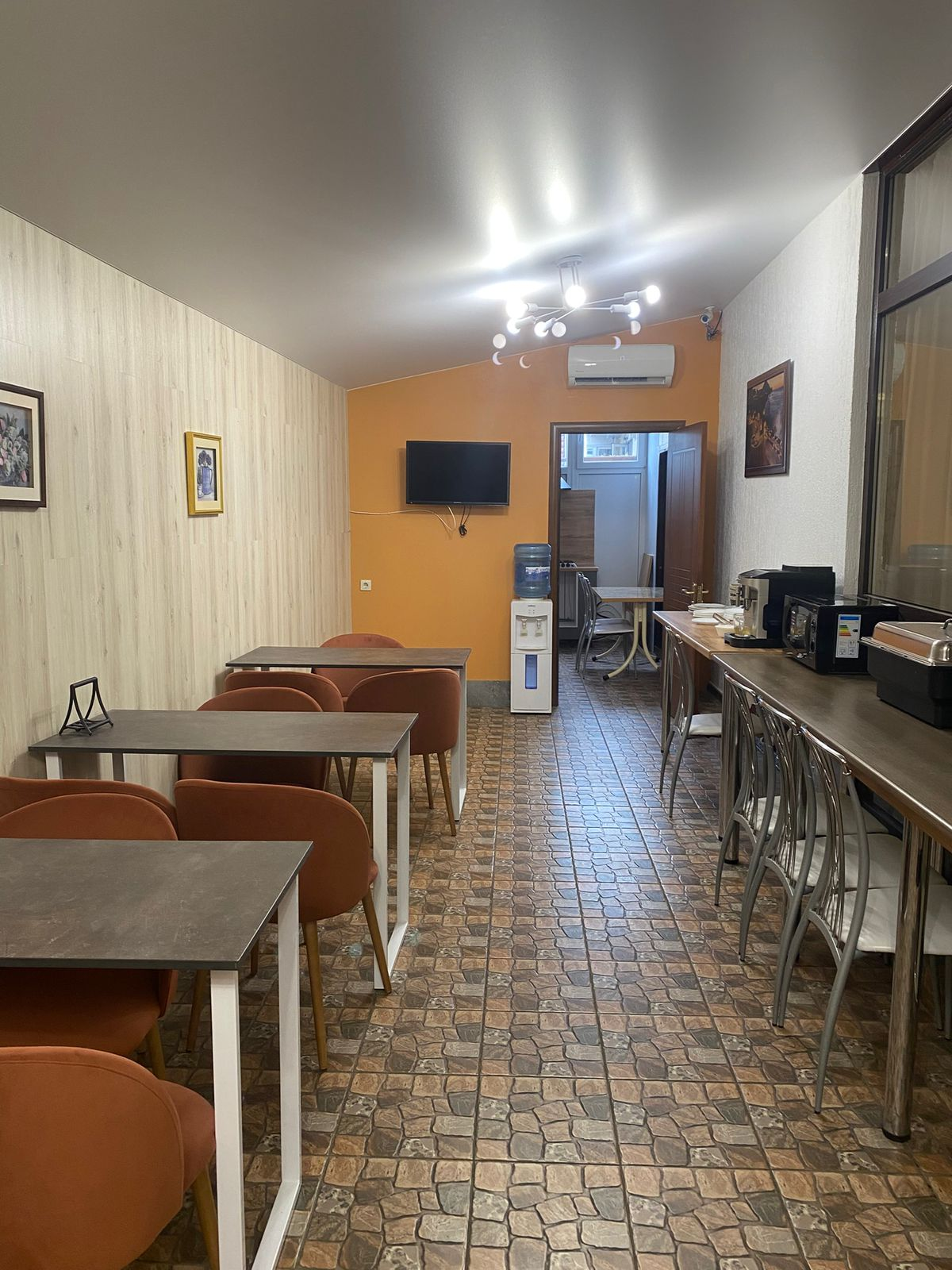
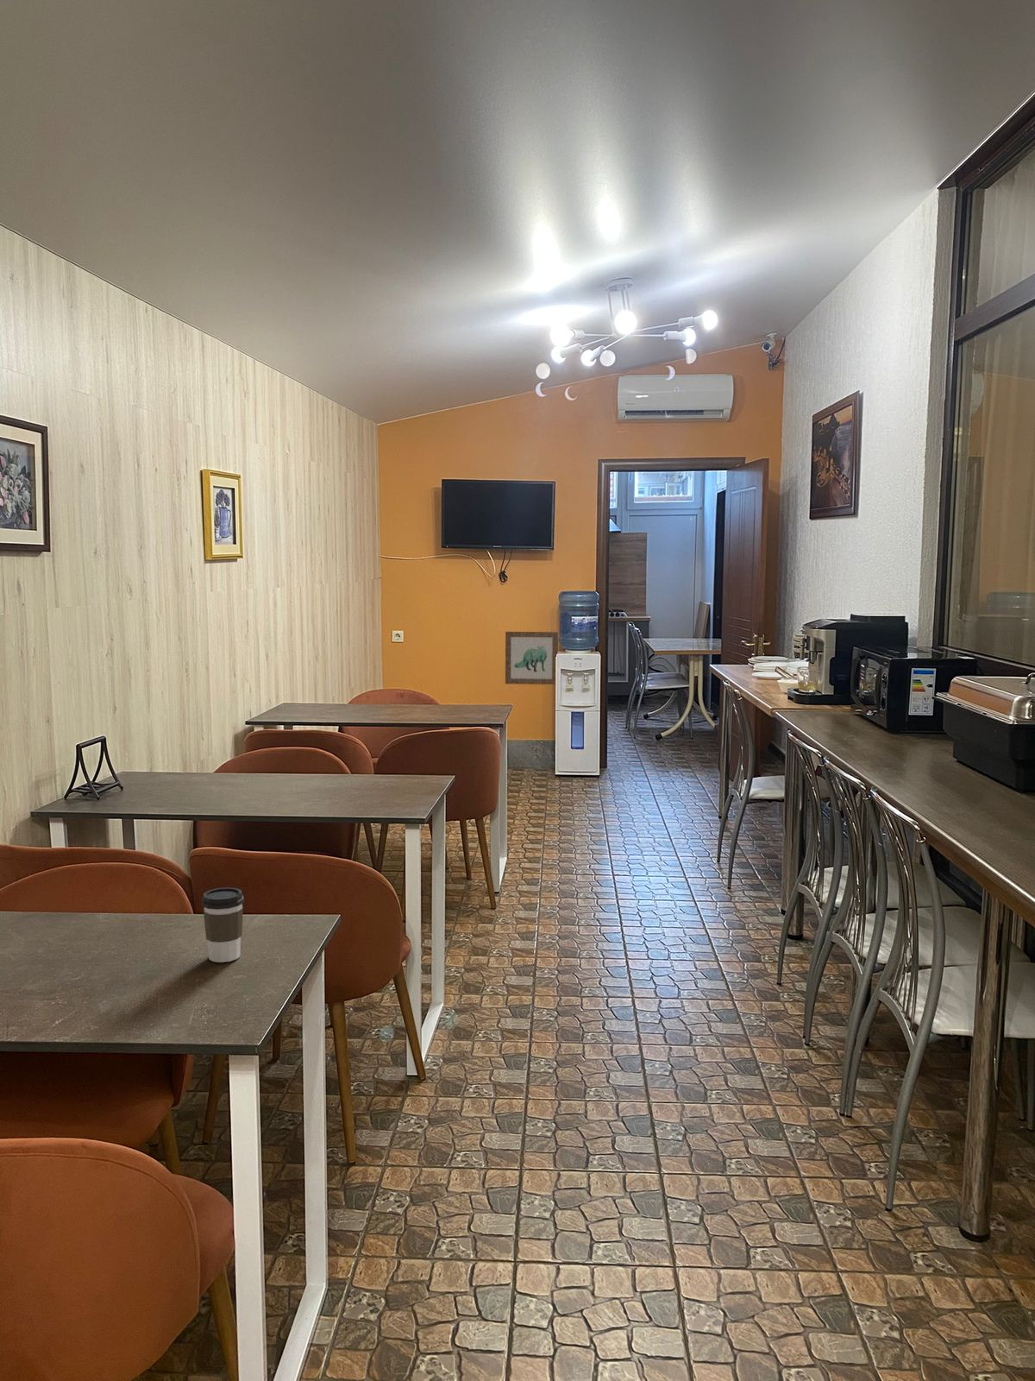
+ coffee cup [201,886,245,963]
+ wall art [504,631,559,685]
